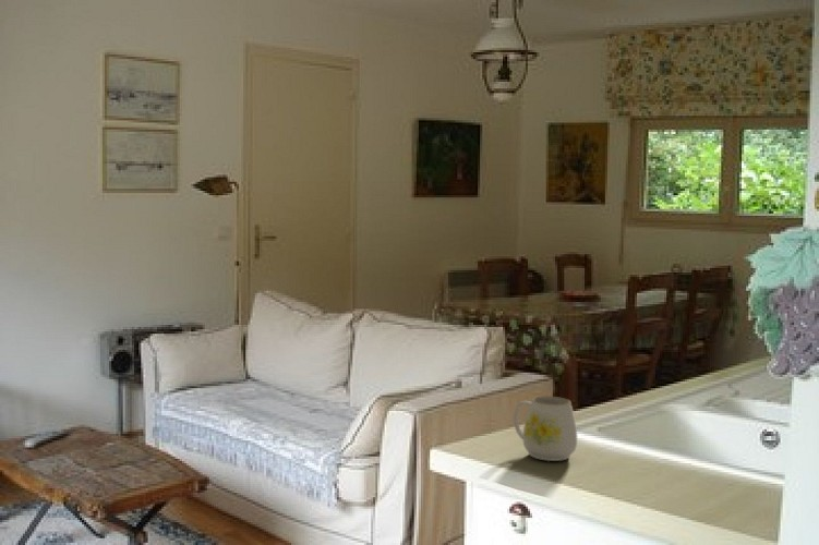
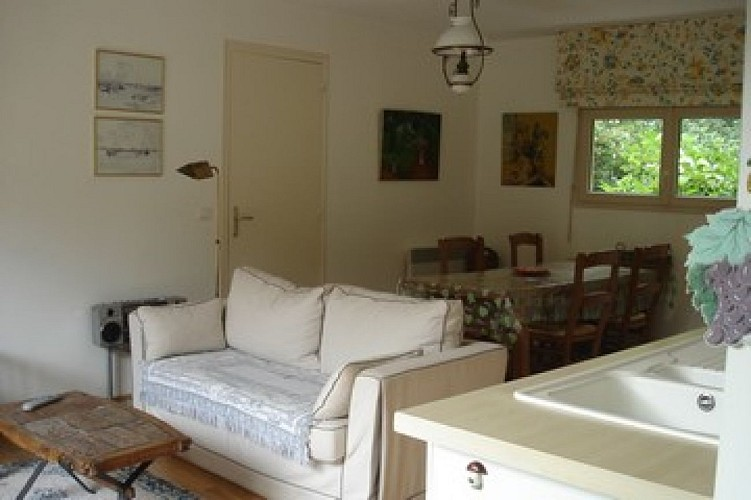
- mug [513,396,578,462]
